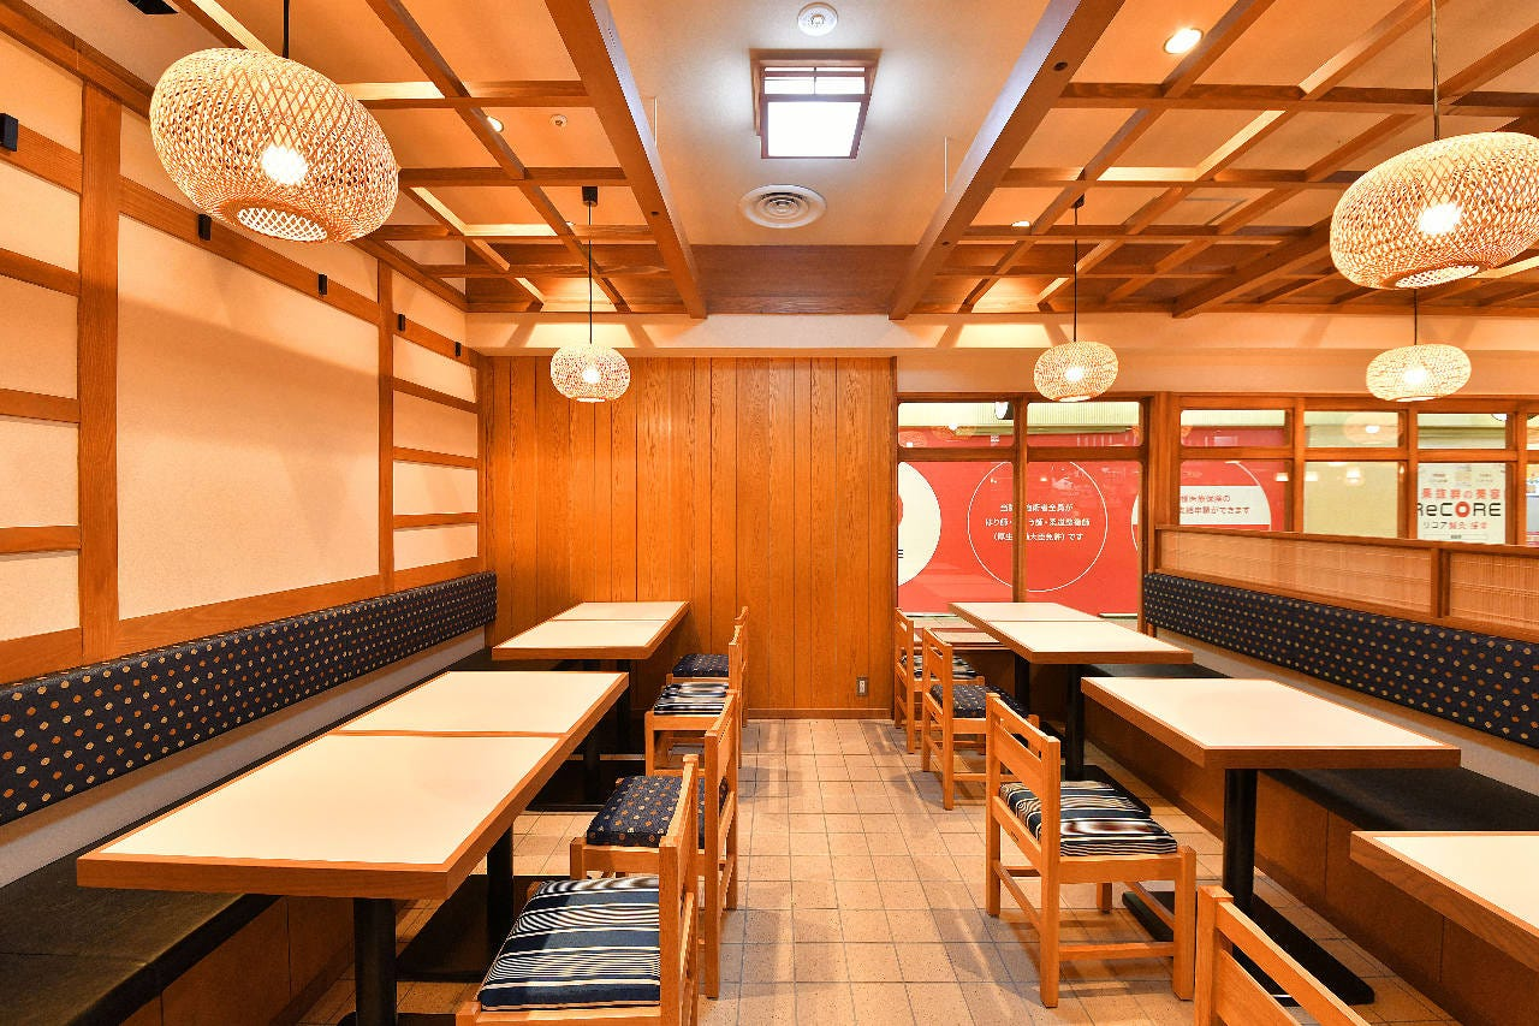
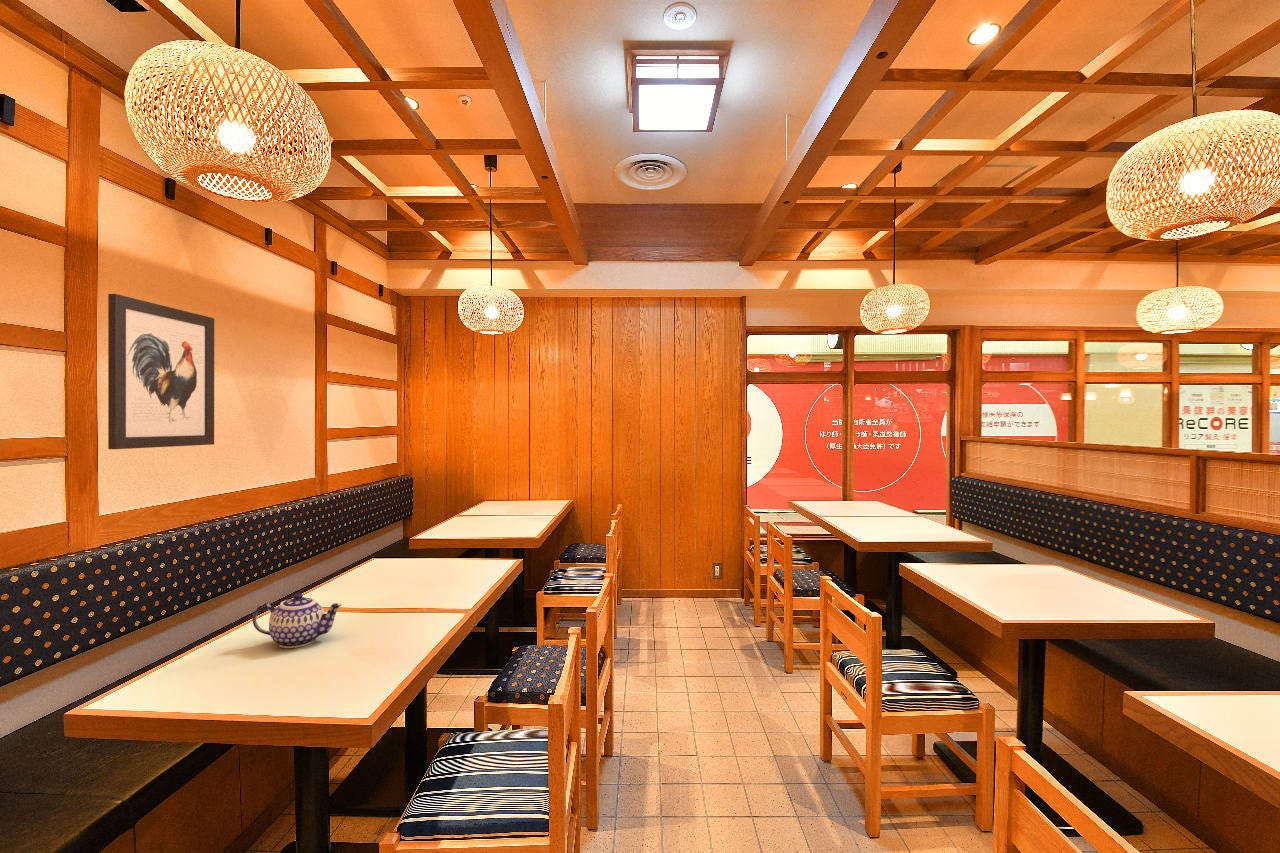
+ wall art [107,293,215,450]
+ teapot [252,592,342,649]
